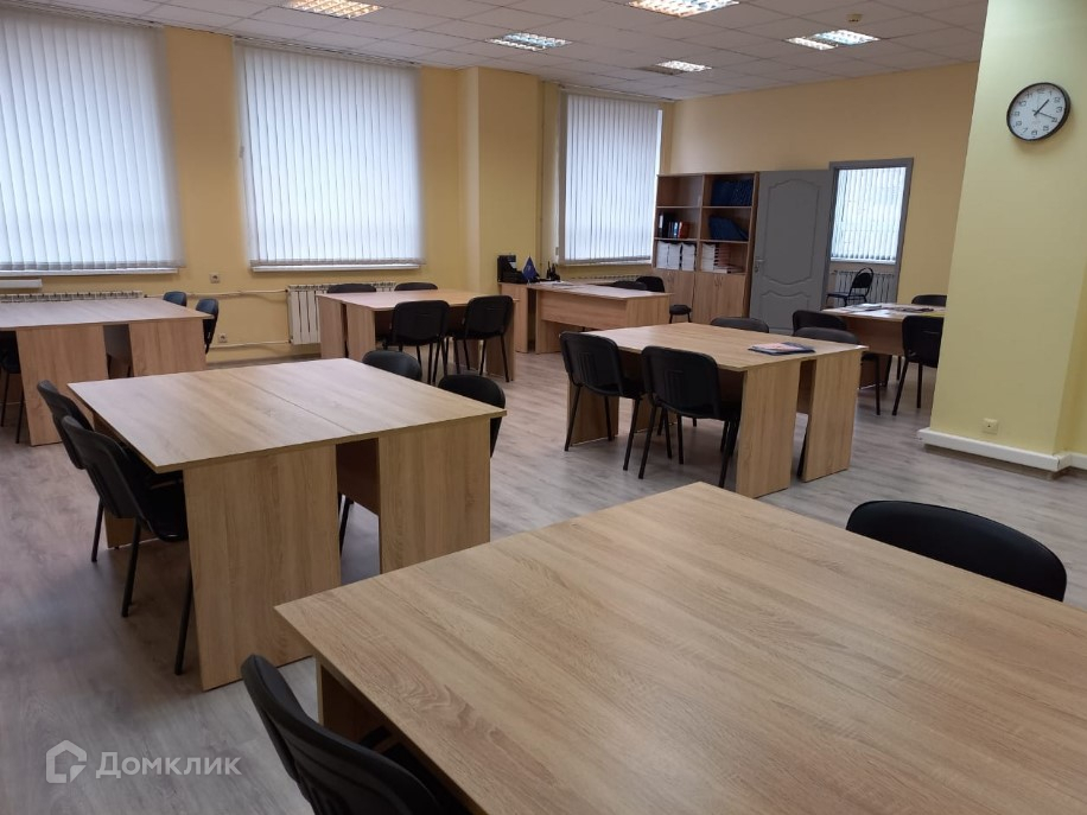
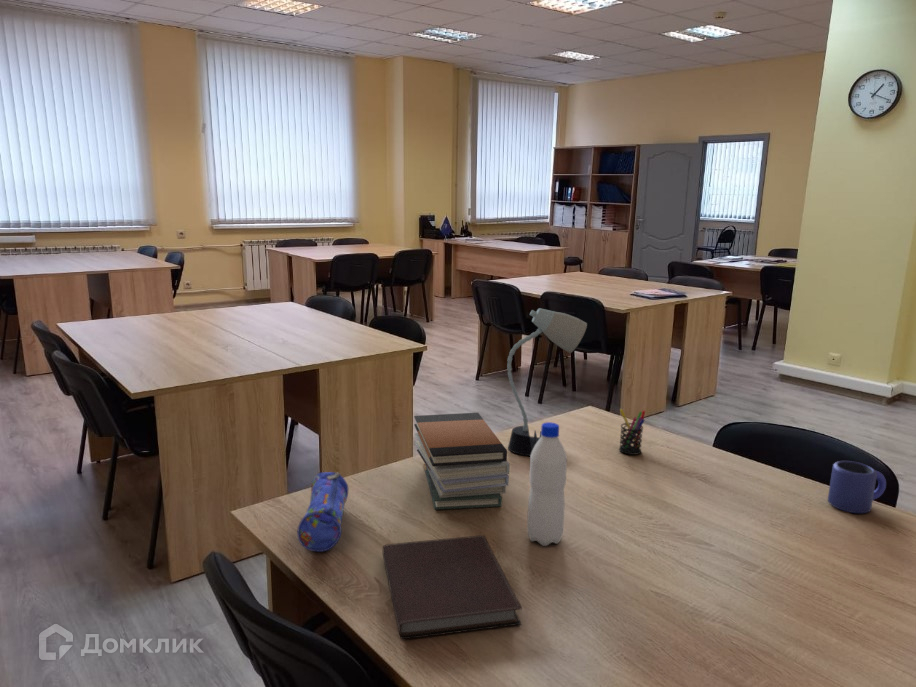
+ book stack [413,412,511,511]
+ notebook [382,534,523,640]
+ pen holder [618,408,646,456]
+ pencil case [296,471,350,553]
+ mug [827,460,887,514]
+ water bottle [526,421,568,547]
+ desk lamp [506,307,588,457]
